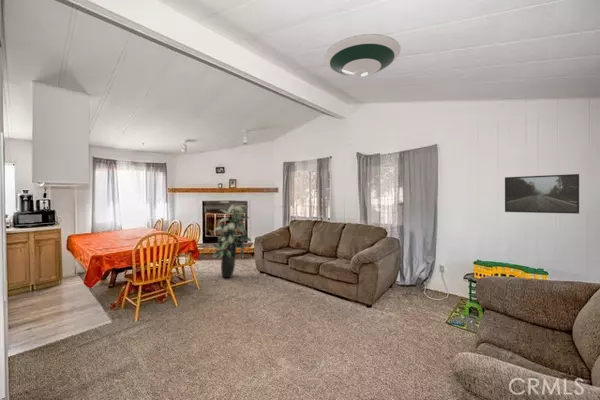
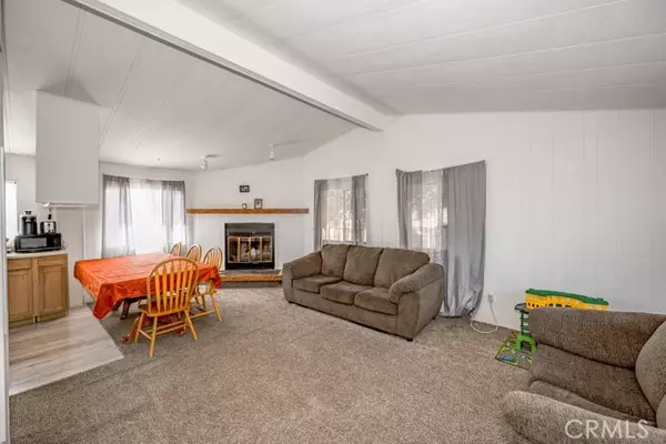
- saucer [323,33,402,78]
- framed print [504,173,580,215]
- indoor plant [212,200,252,278]
